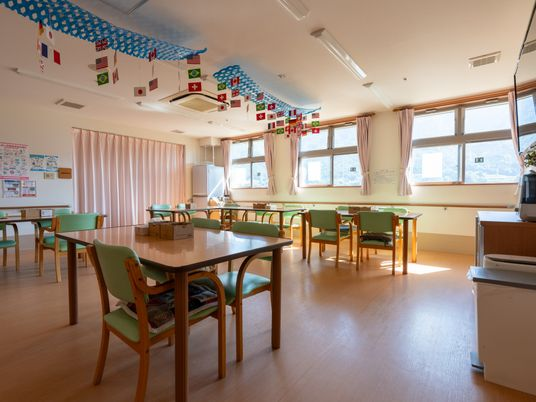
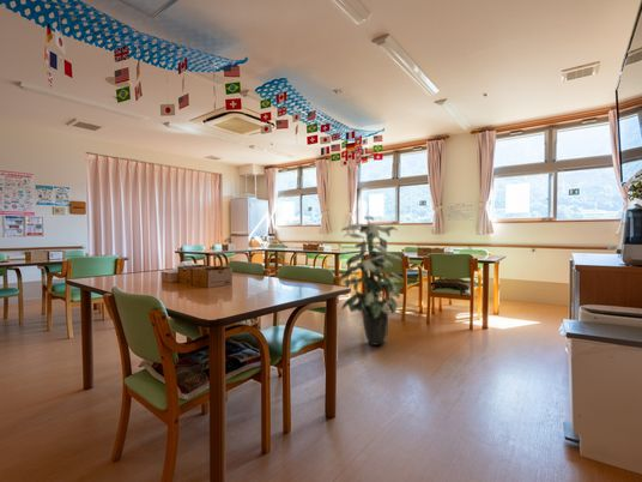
+ indoor plant [339,215,405,347]
